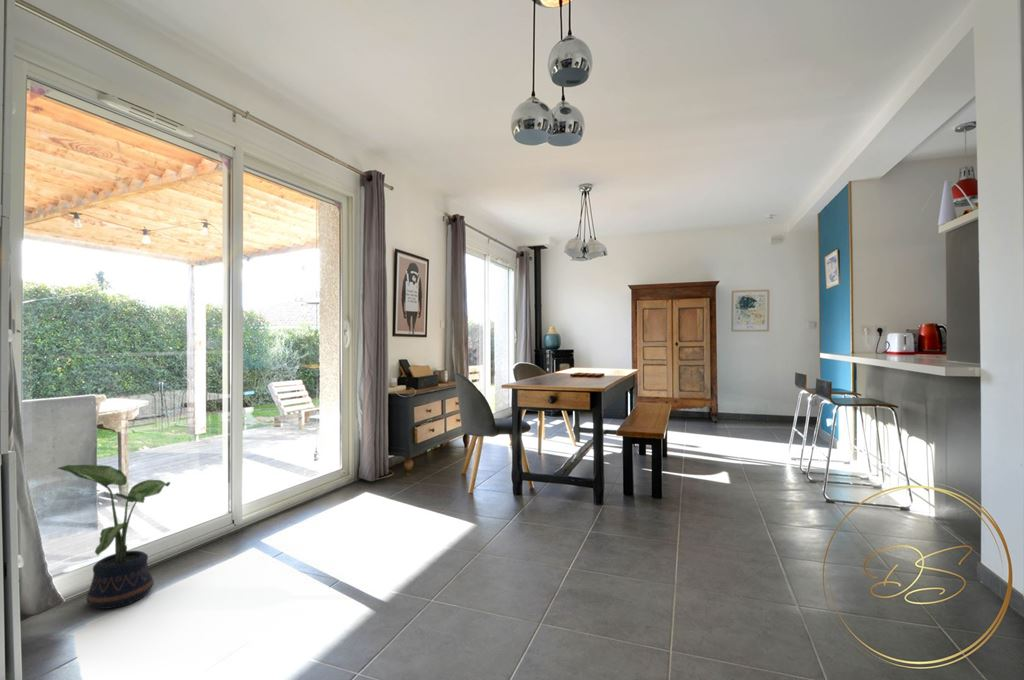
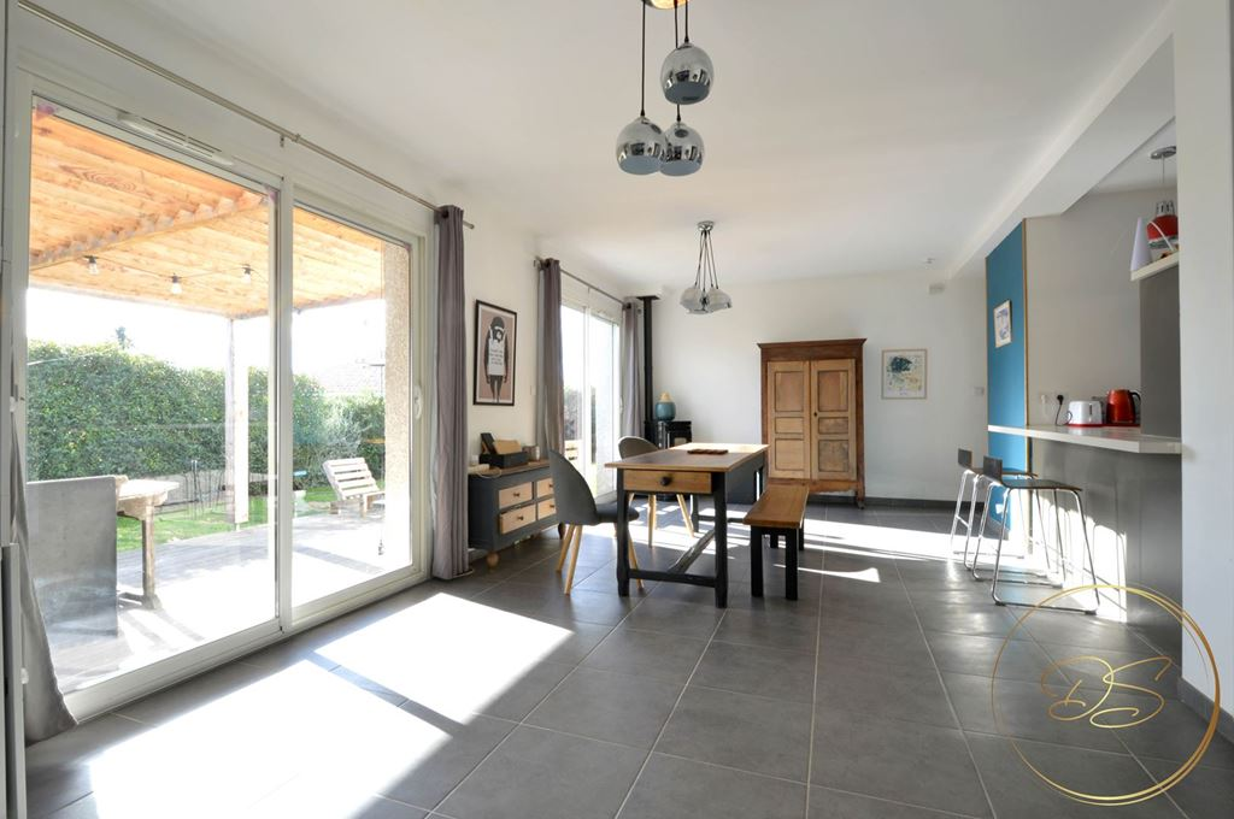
- potted plant [57,464,171,610]
